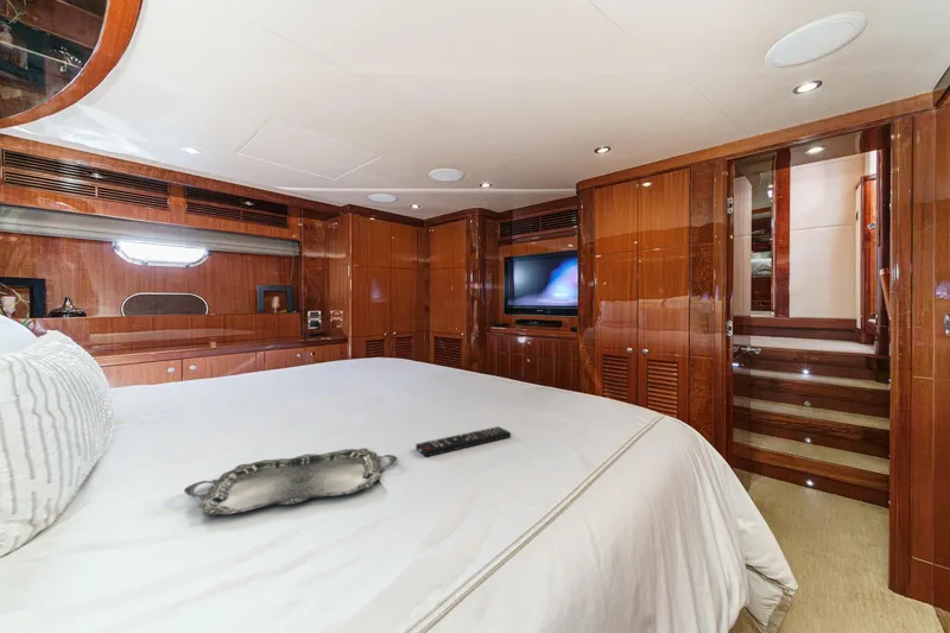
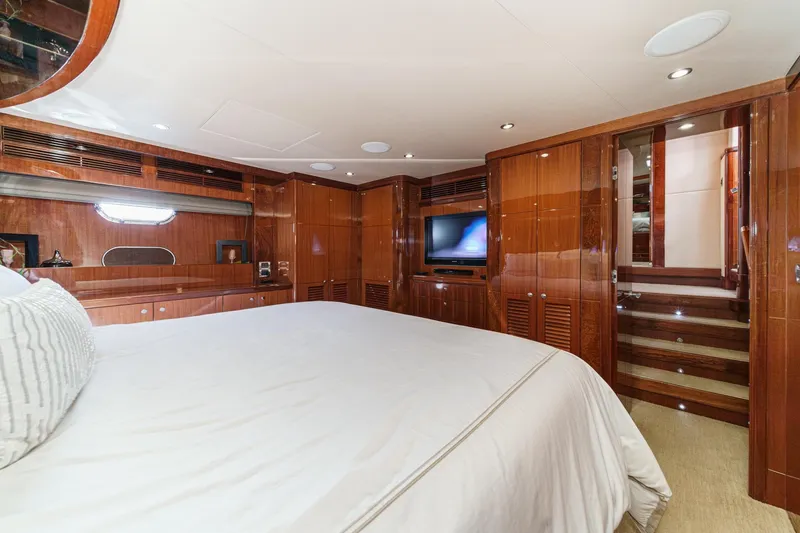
- serving tray [183,447,399,517]
- remote control [414,425,512,458]
